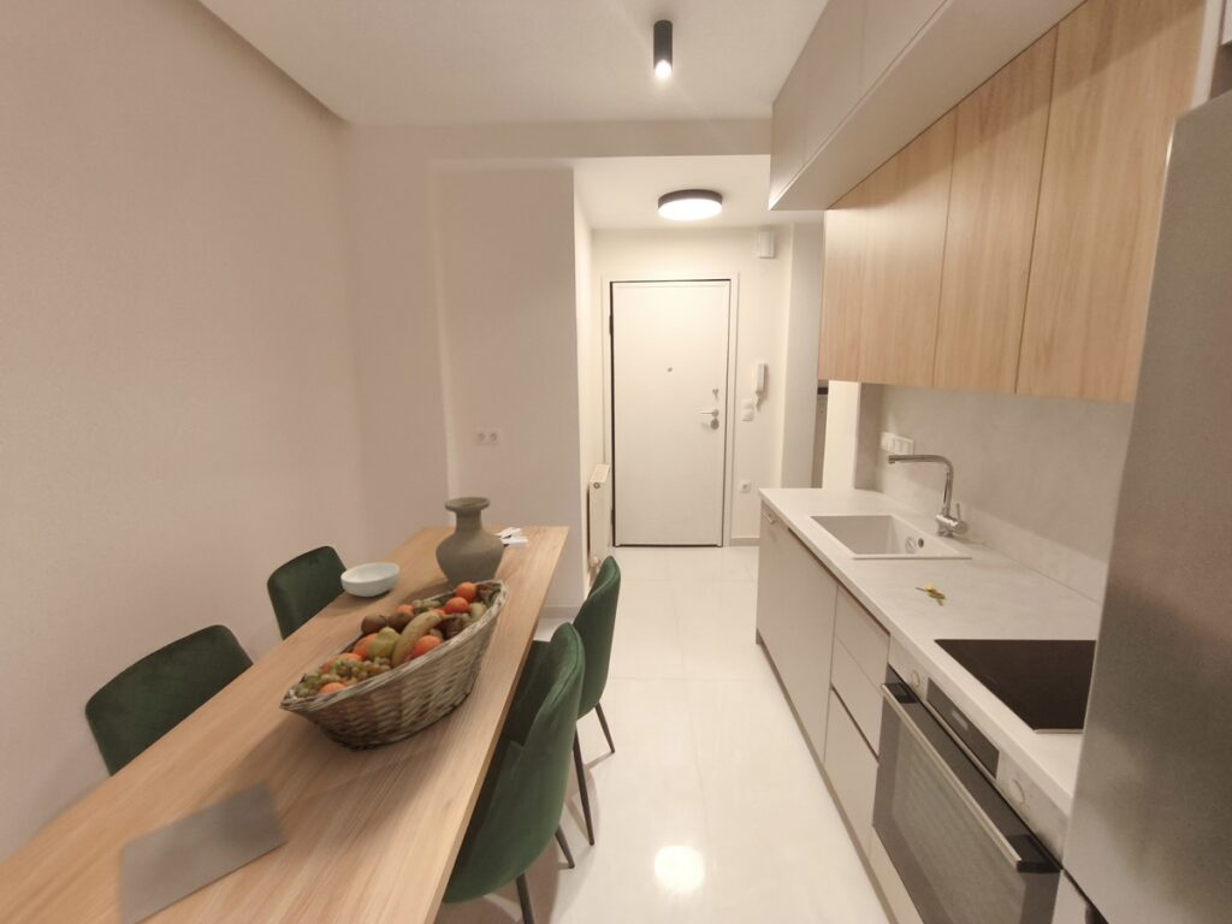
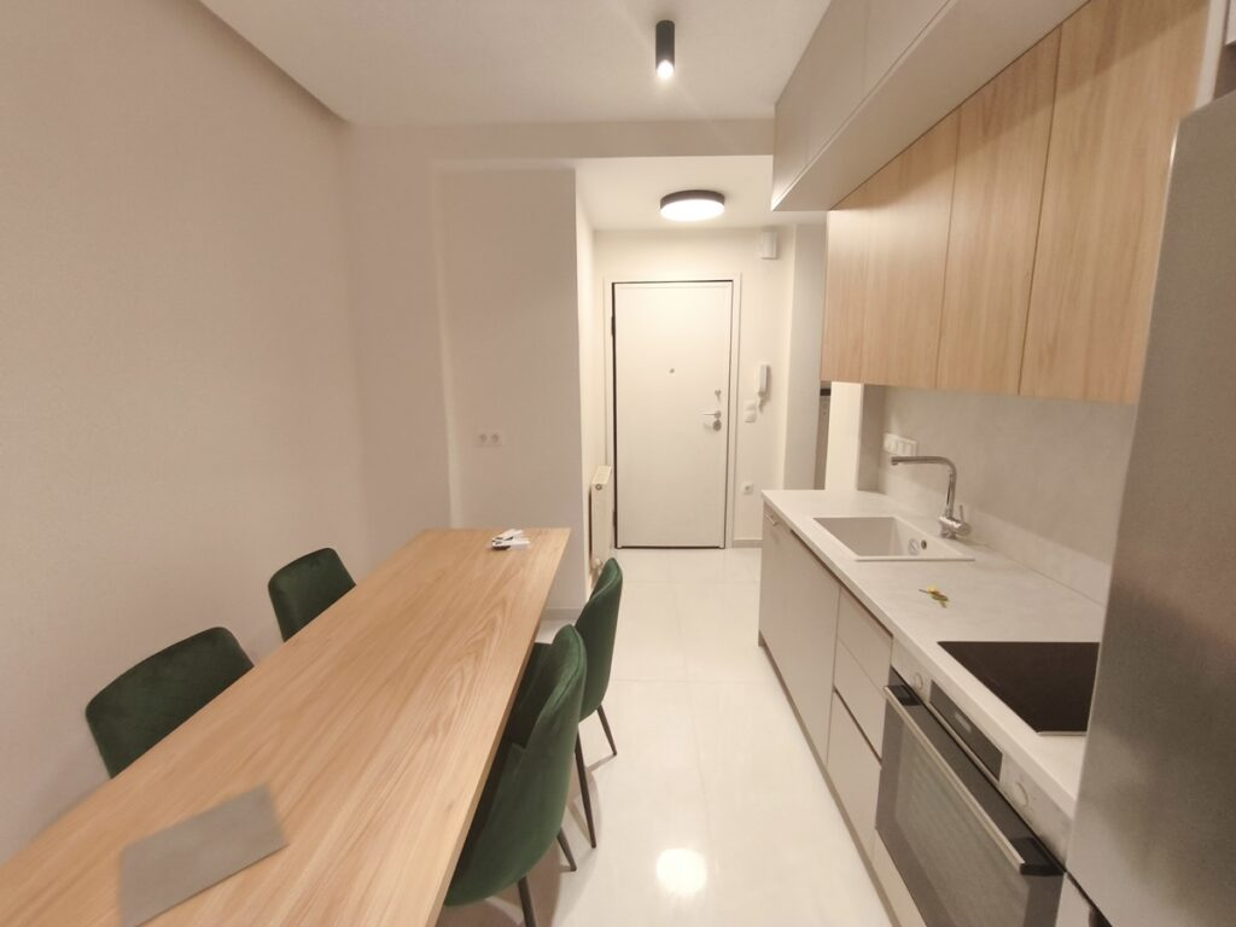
- cereal bowl [339,562,401,598]
- vase [434,496,505,591]
- fruit basket [278,579,510,753]
